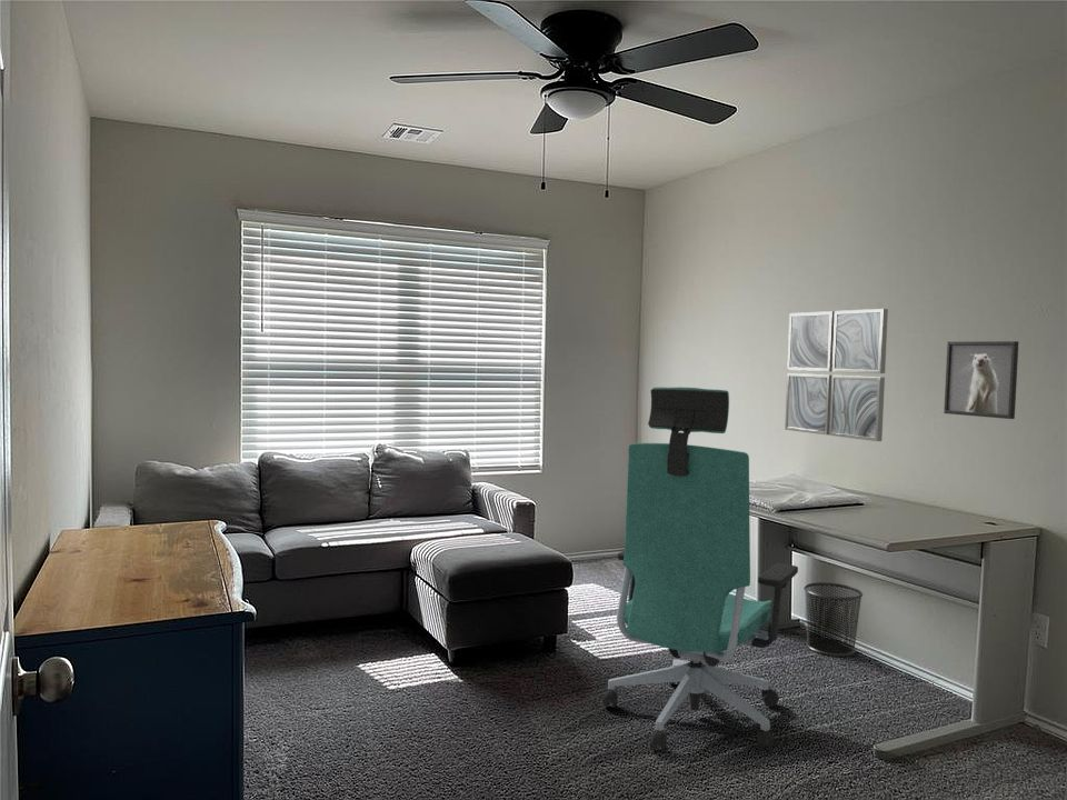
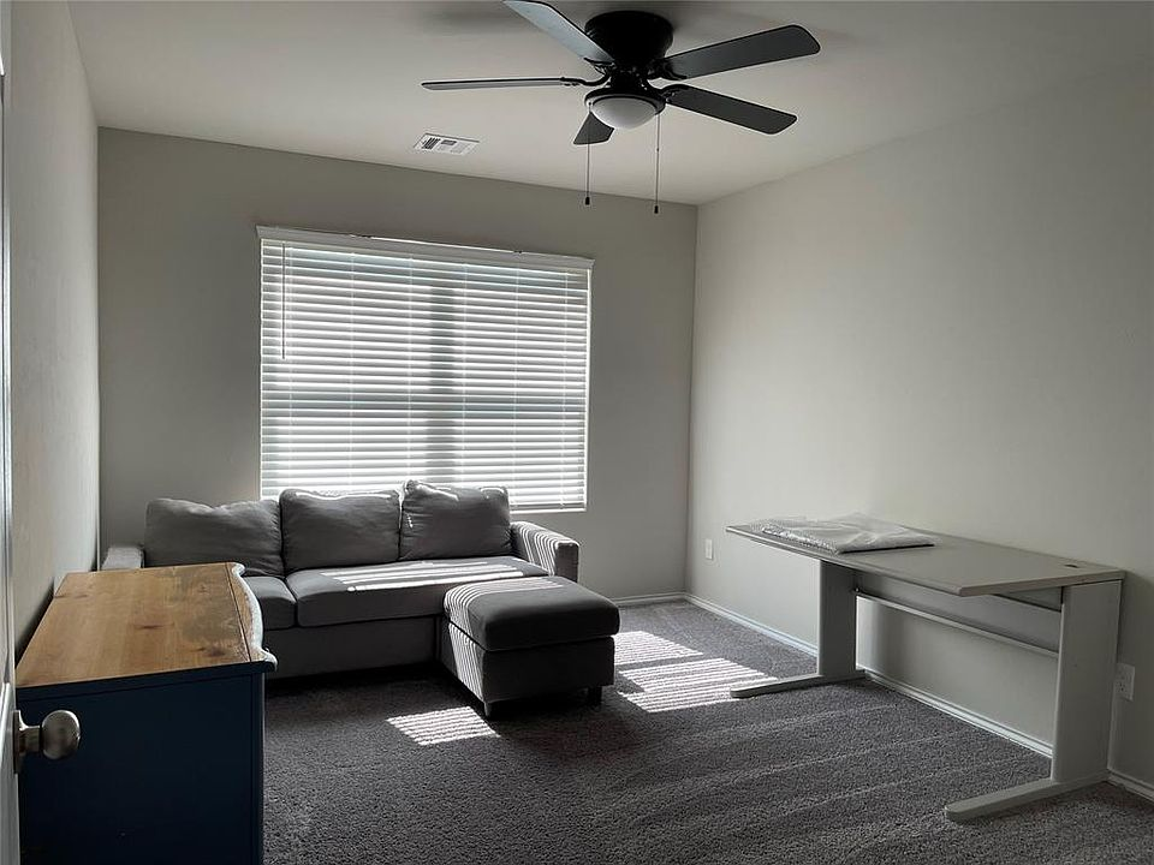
- wall art [784,308,889,442]
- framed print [943,340,1020,420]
- chair [602,386,799,752]
- waste bin [802,581,864,658]
